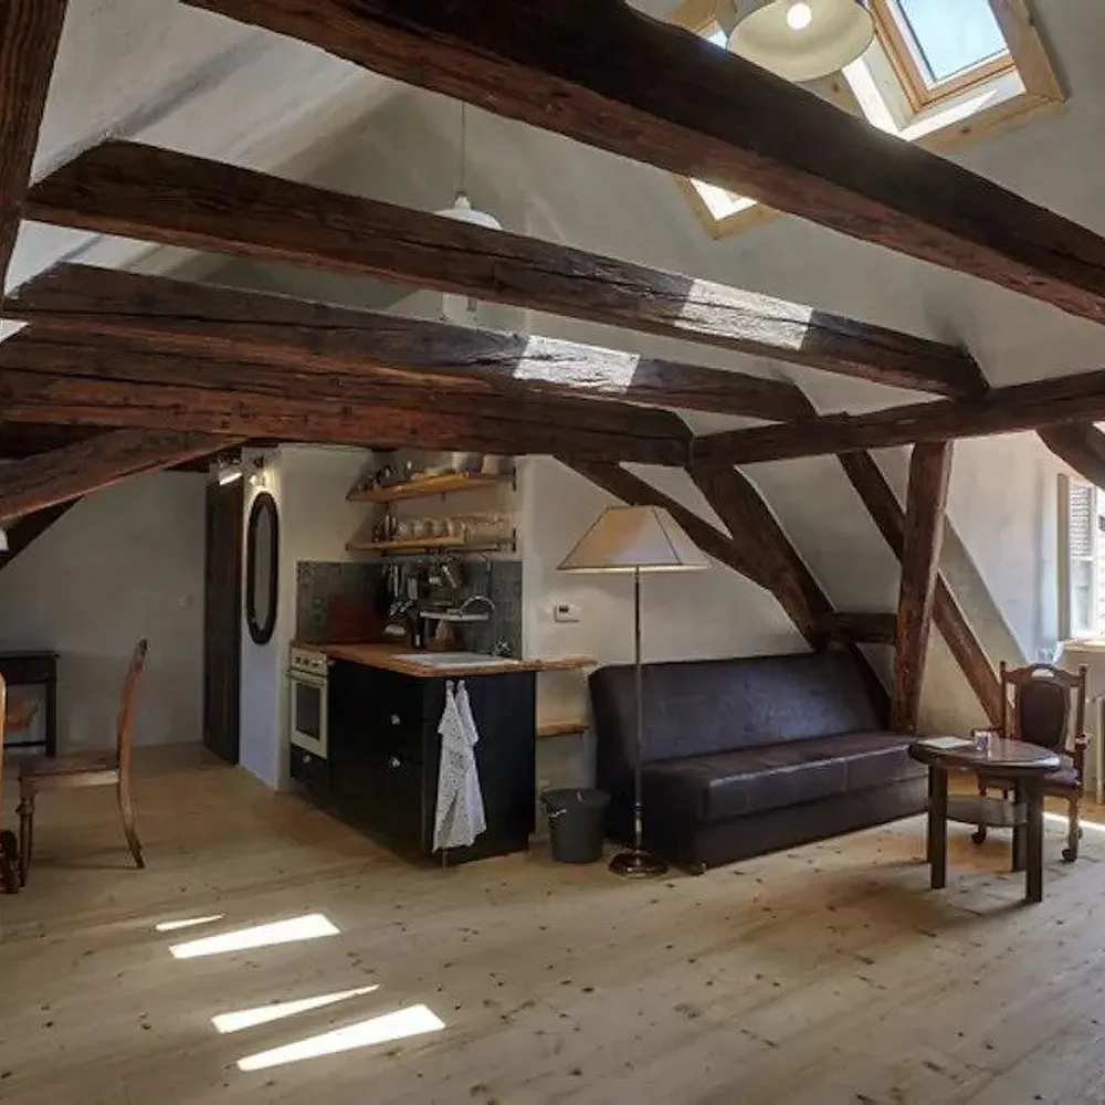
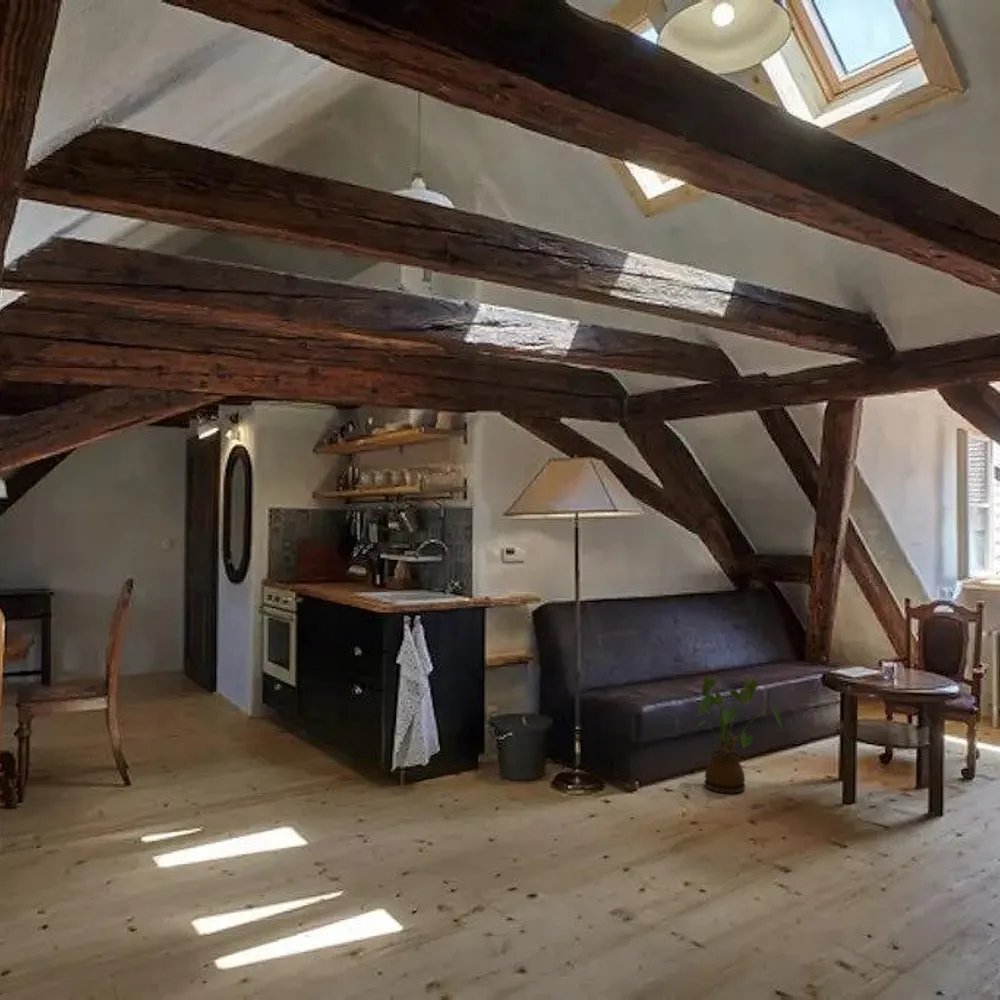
+ house plant [696,674,783,795]
